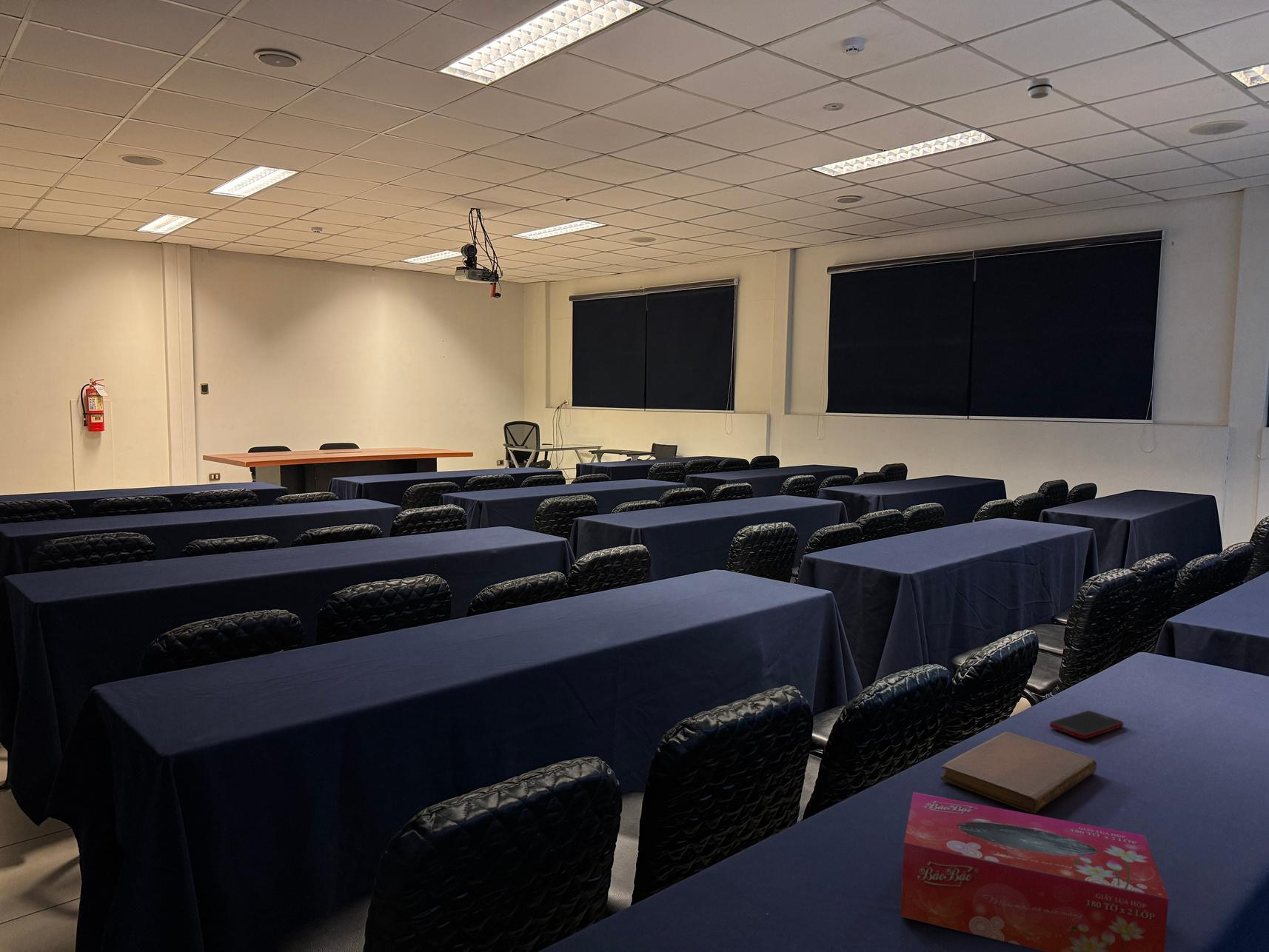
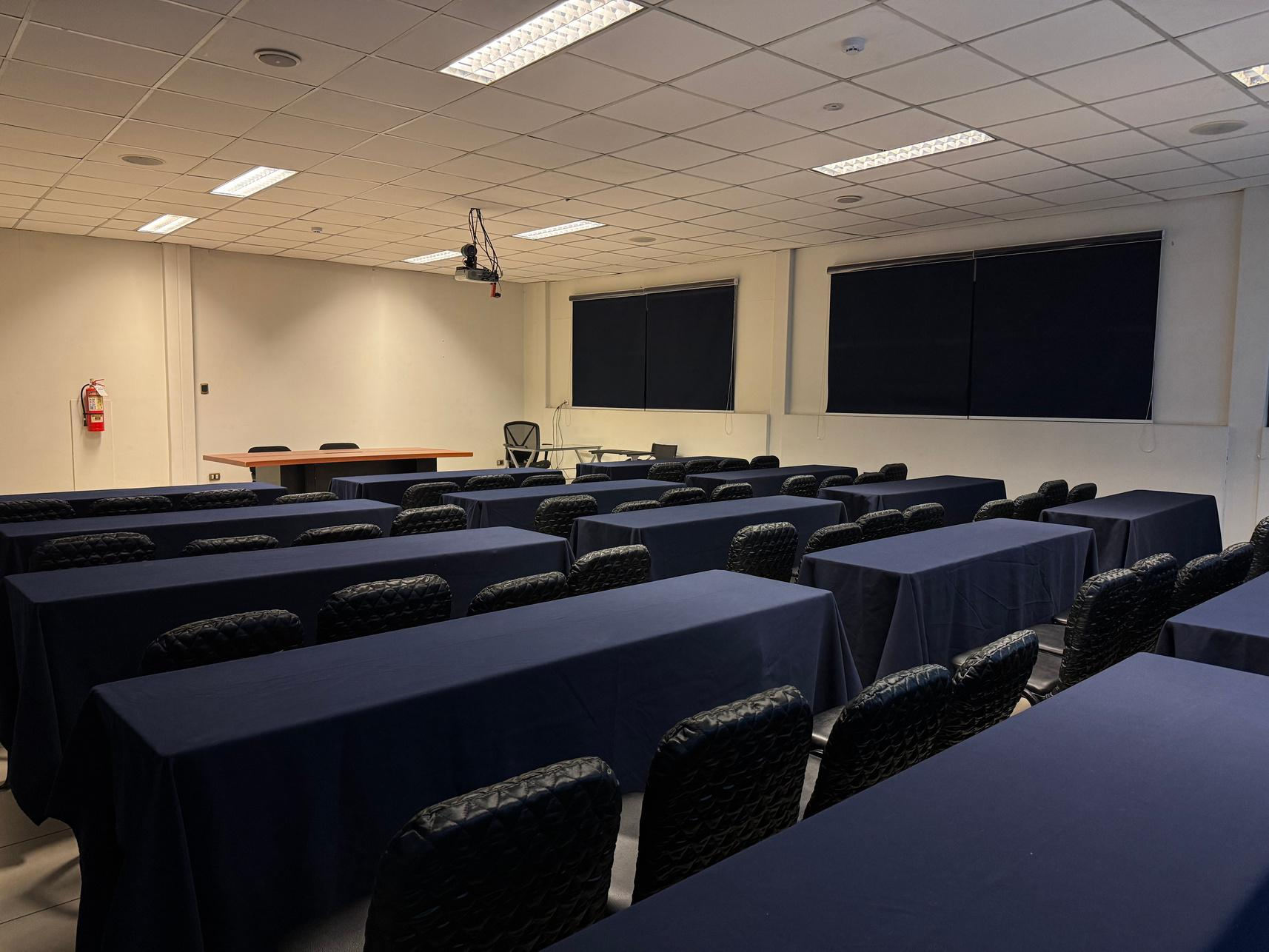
- cell phone [1049,710,1125,740]
- notebook [940,731,1097,814]
- tissue box [900,791,1169,952]
- smoke detector [1027,77,1054,99]
